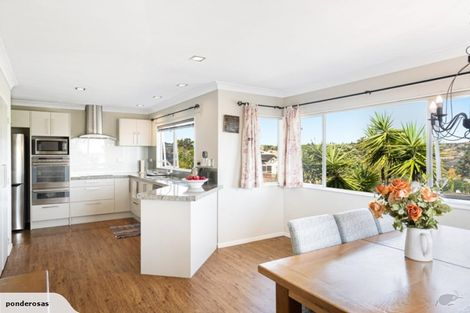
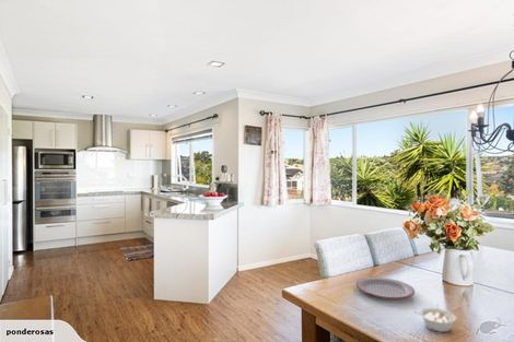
+ plate [354,276,416,299]
+ legume [411,307,457,333]
